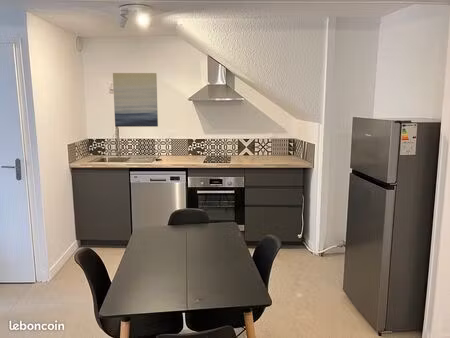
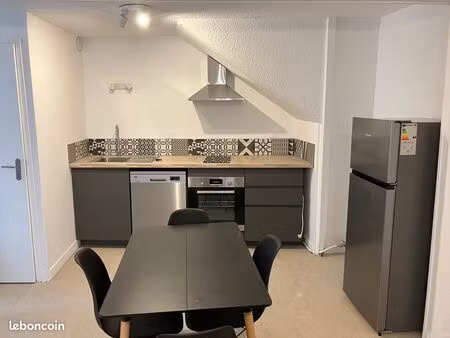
- wall art [112,72,159,128]
